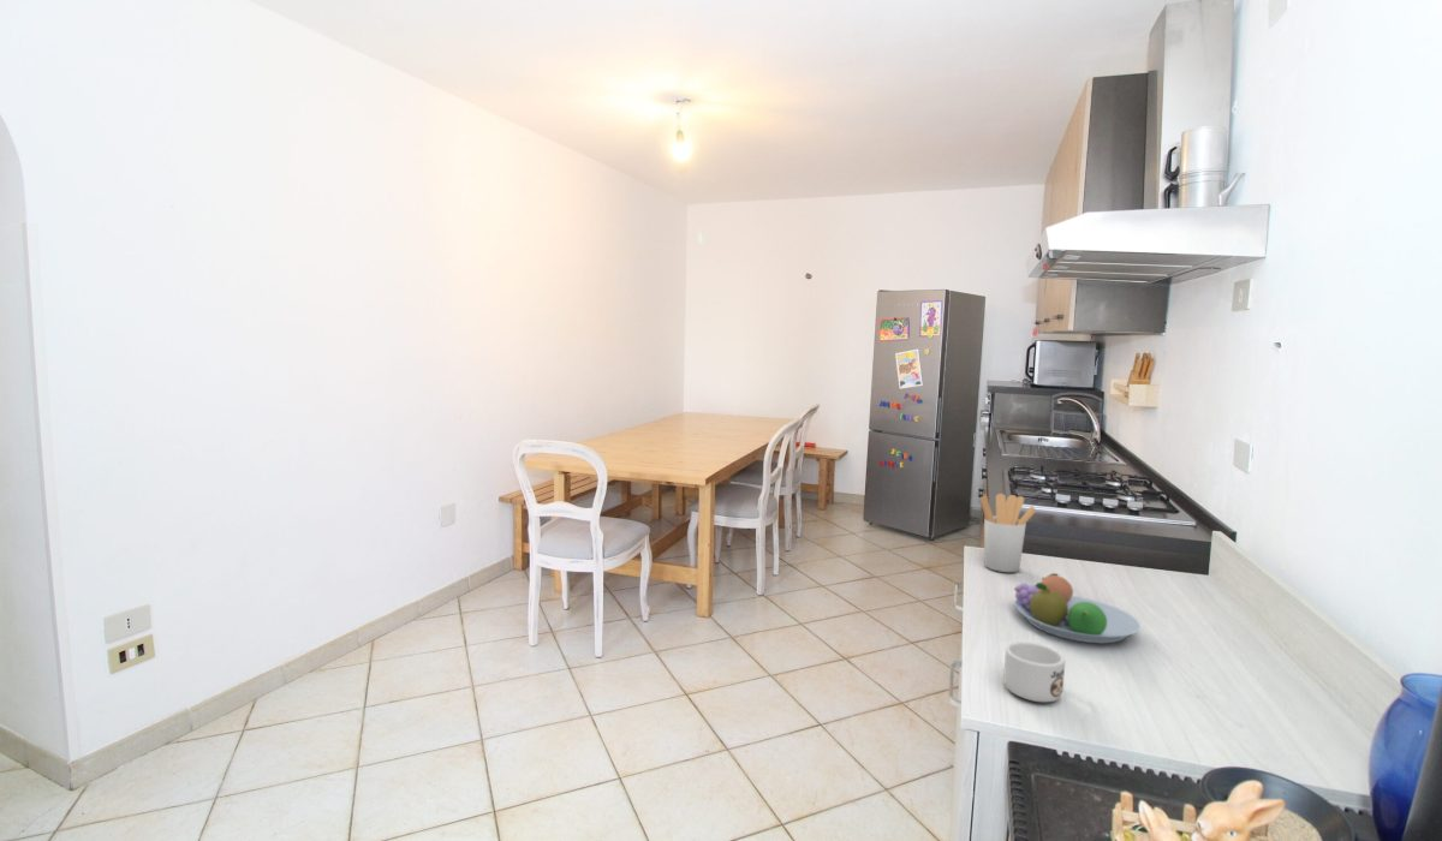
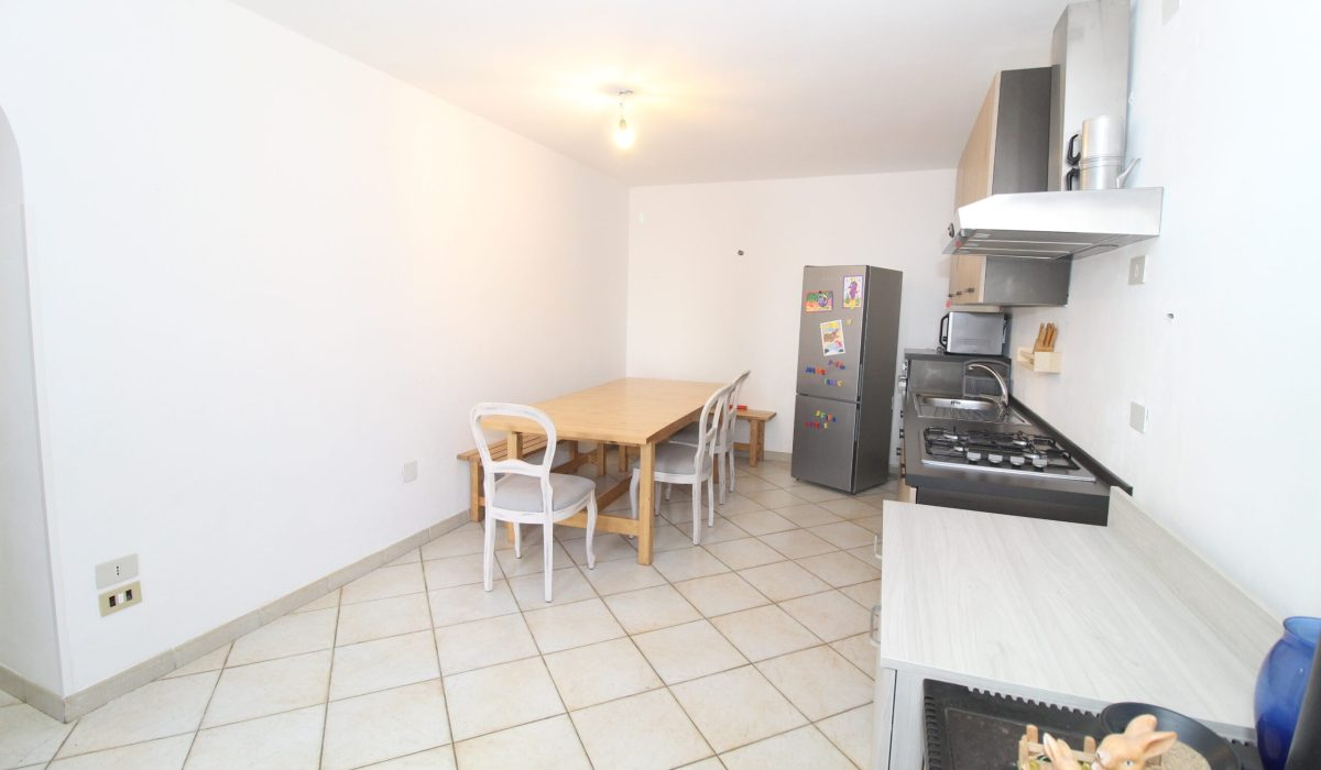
- mug [1002,640,1066,703]
- utensil holder [979,493,1037,573]
- fruit bowl [1013,572,1142,644]
